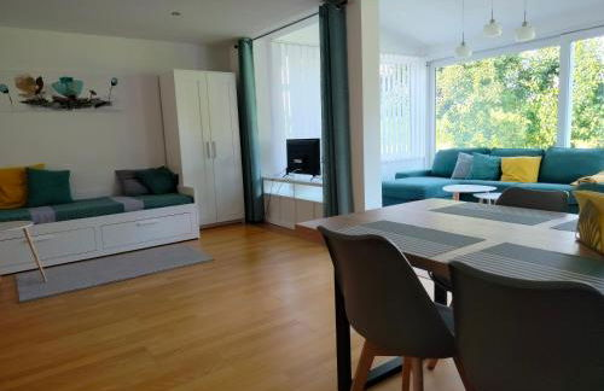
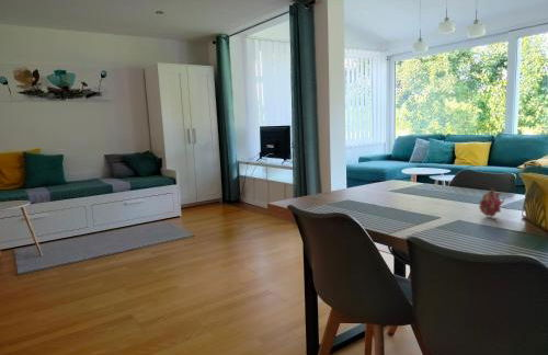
+ fruit [478,185,506,219]
